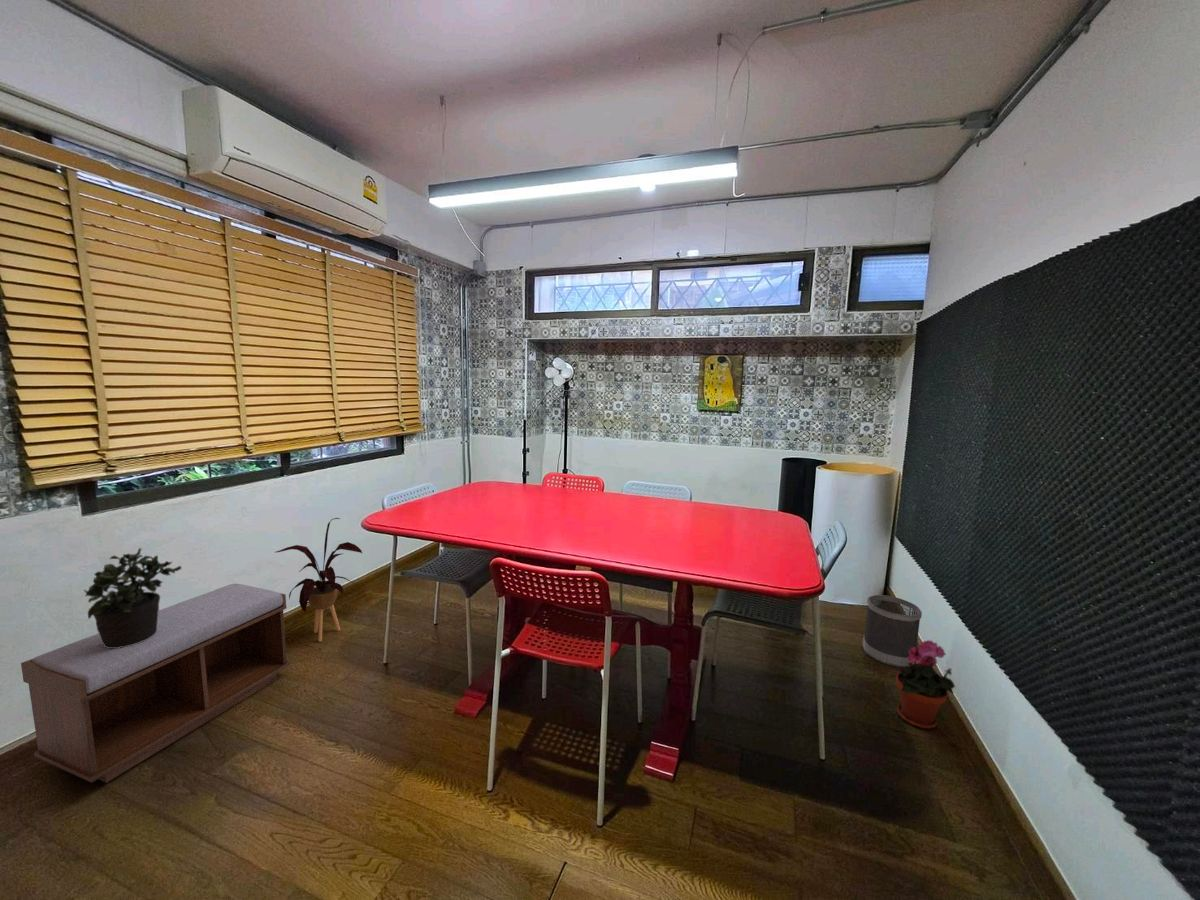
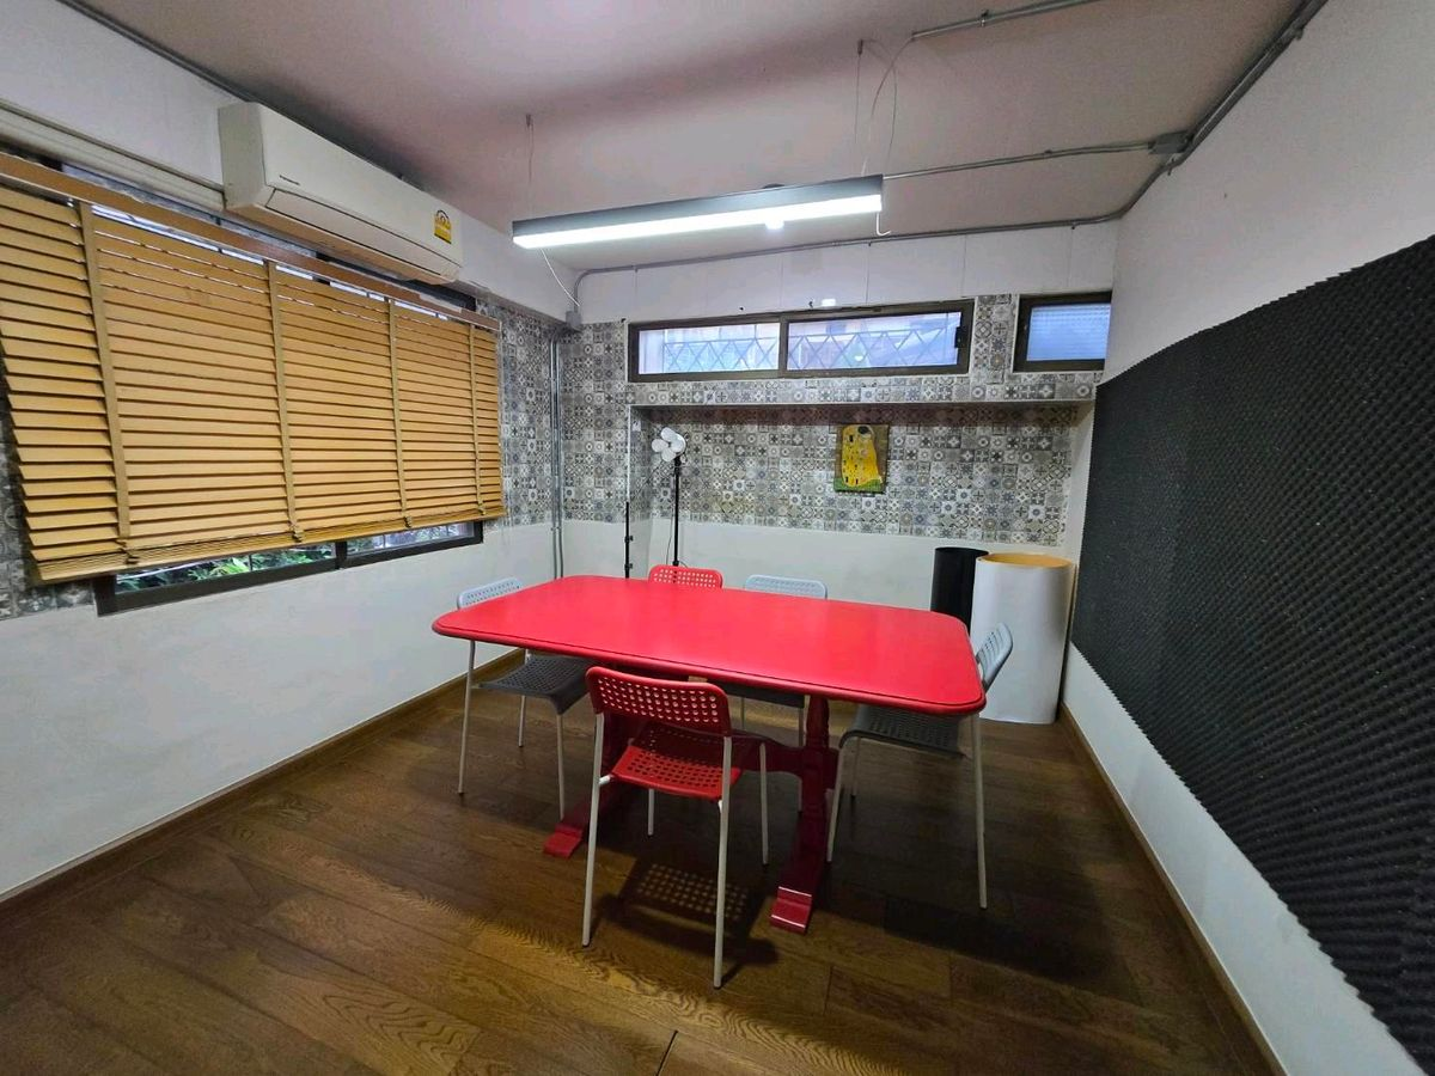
- wastebasket [862,594,923,668]
- house plant [275,517,364,643]
- potted plant [83,547,182,648]
- potted plant [895,639,956,730]
- bench [20,583,291,784]
